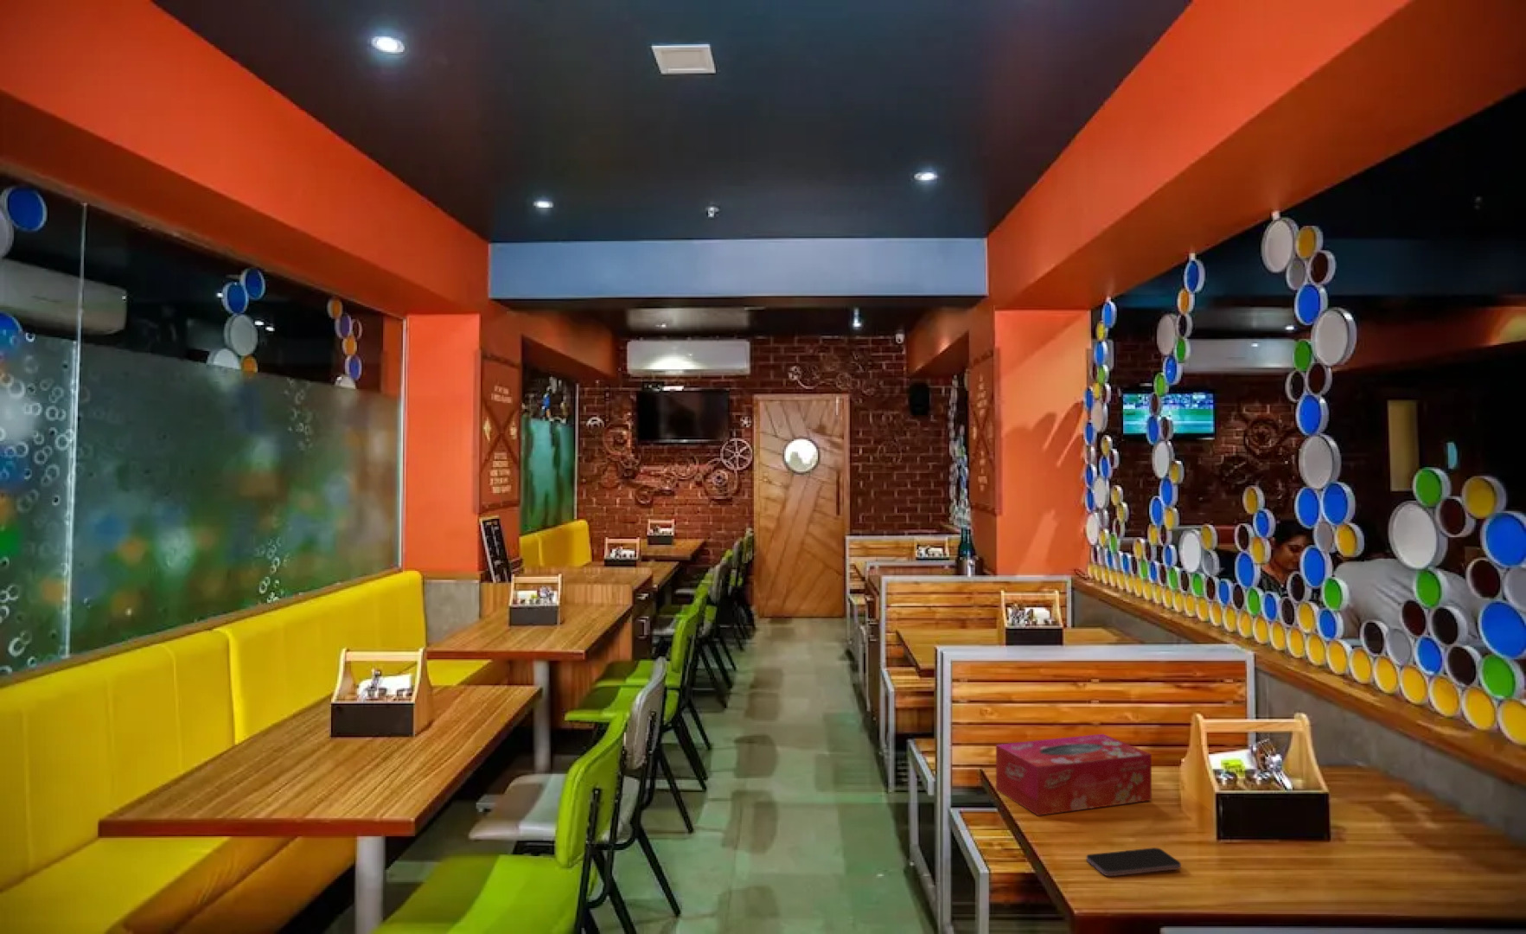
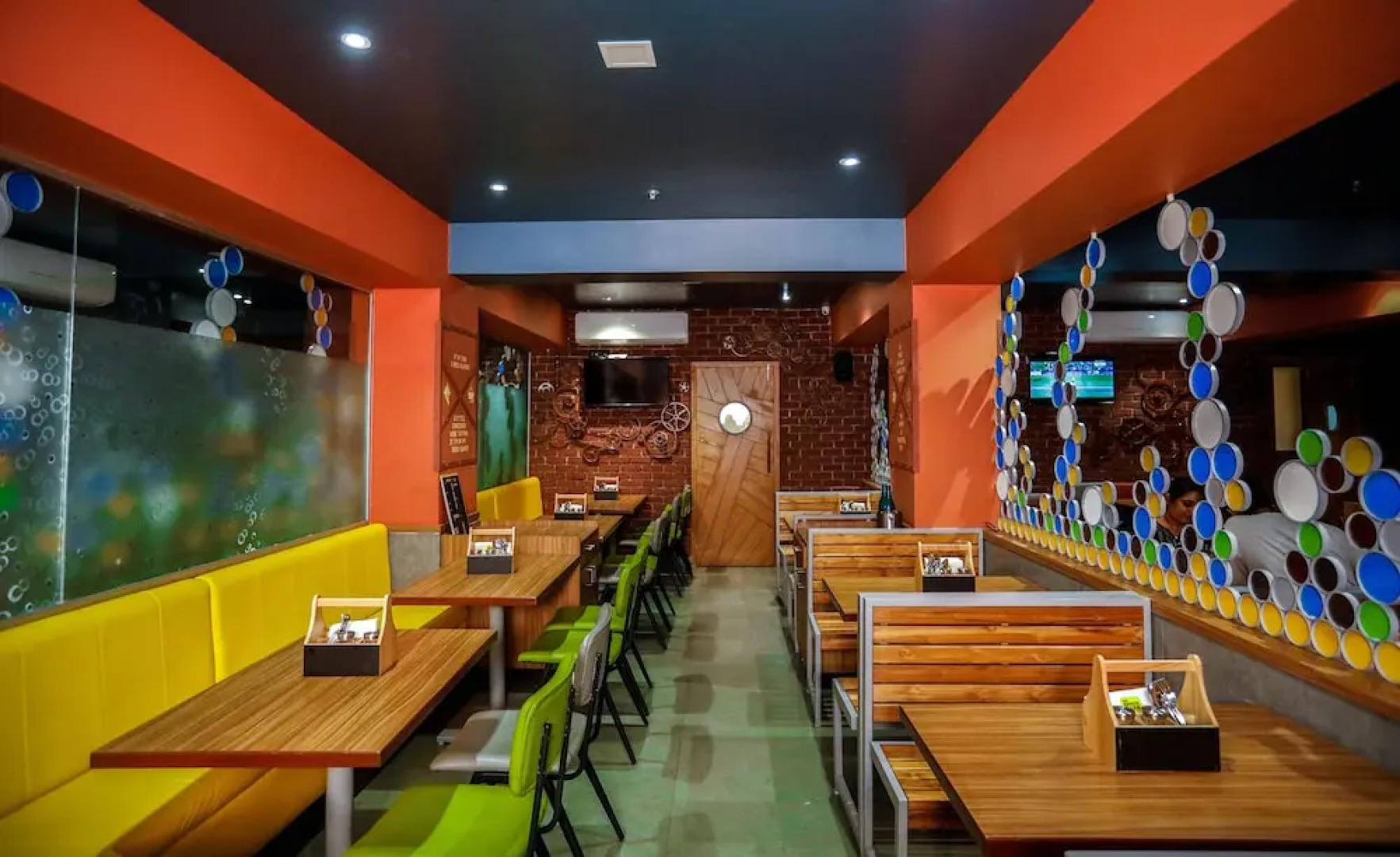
- smartphone [1086,847,1182,877]
- tissue box [995,733,1152,816]
